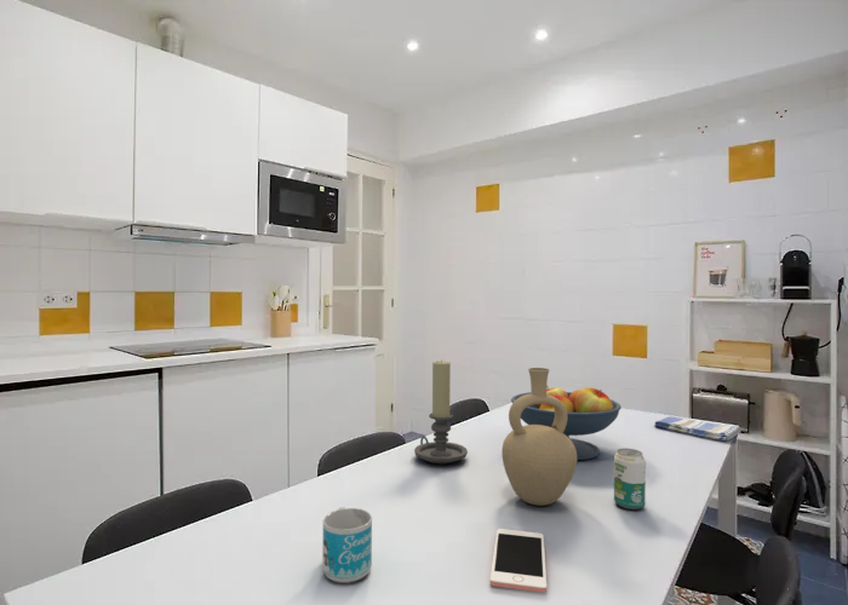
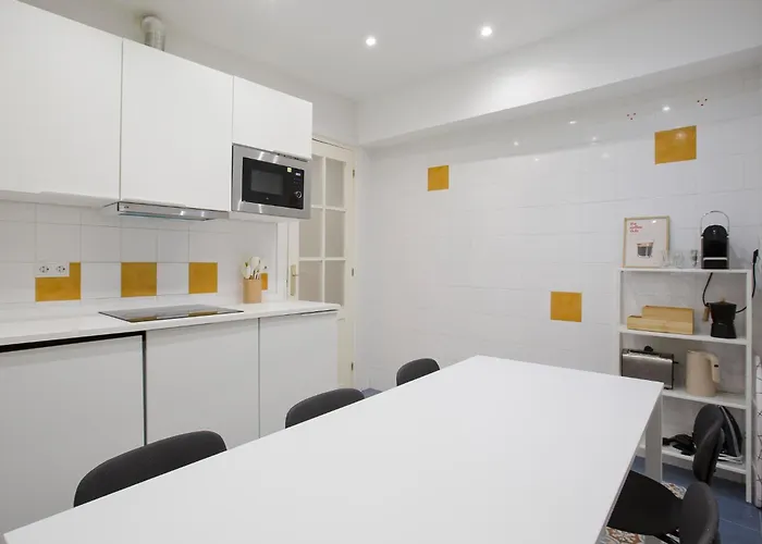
- vase [500,367,578,507]
- mug [321,506,373,584]
- dish towel [653,415,741,442]
- candle holder [413,359,469,465]
- cell phone [489,528,548,594]
- beverage can [613,446,647,511]
- fruit bowl [510,385,623,461]
